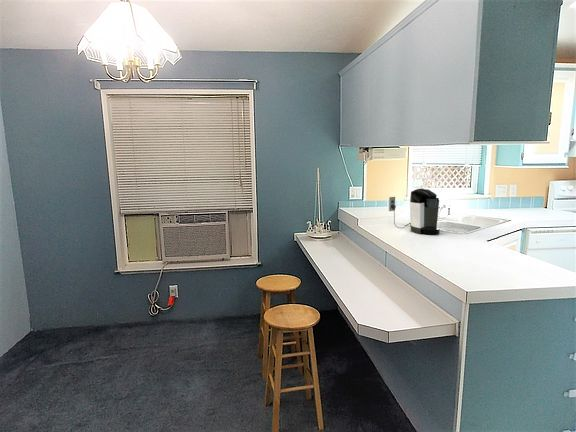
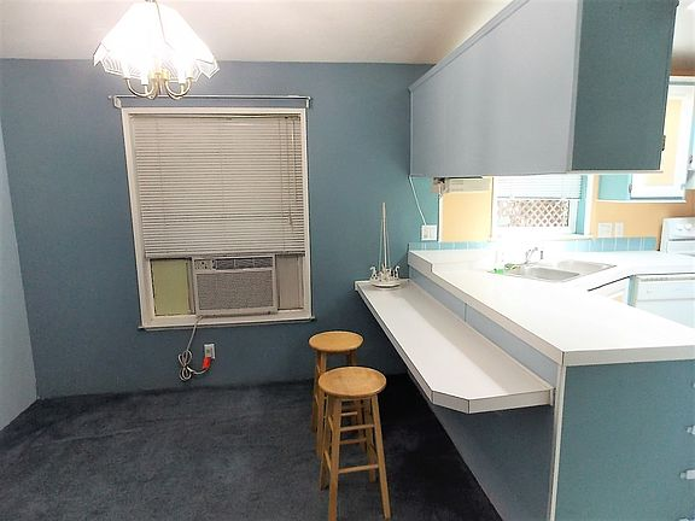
- coffee maker [388,187,441,235]
